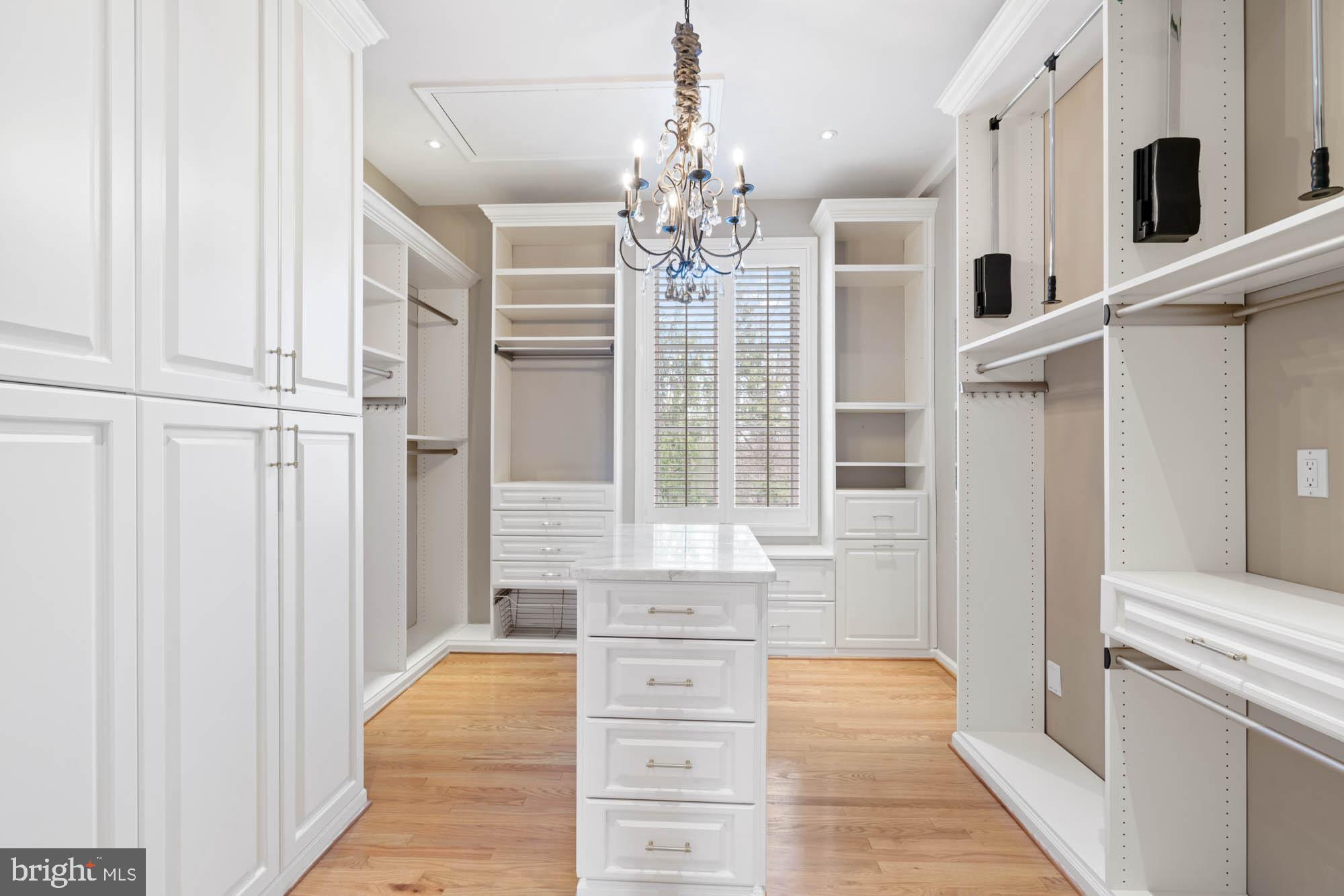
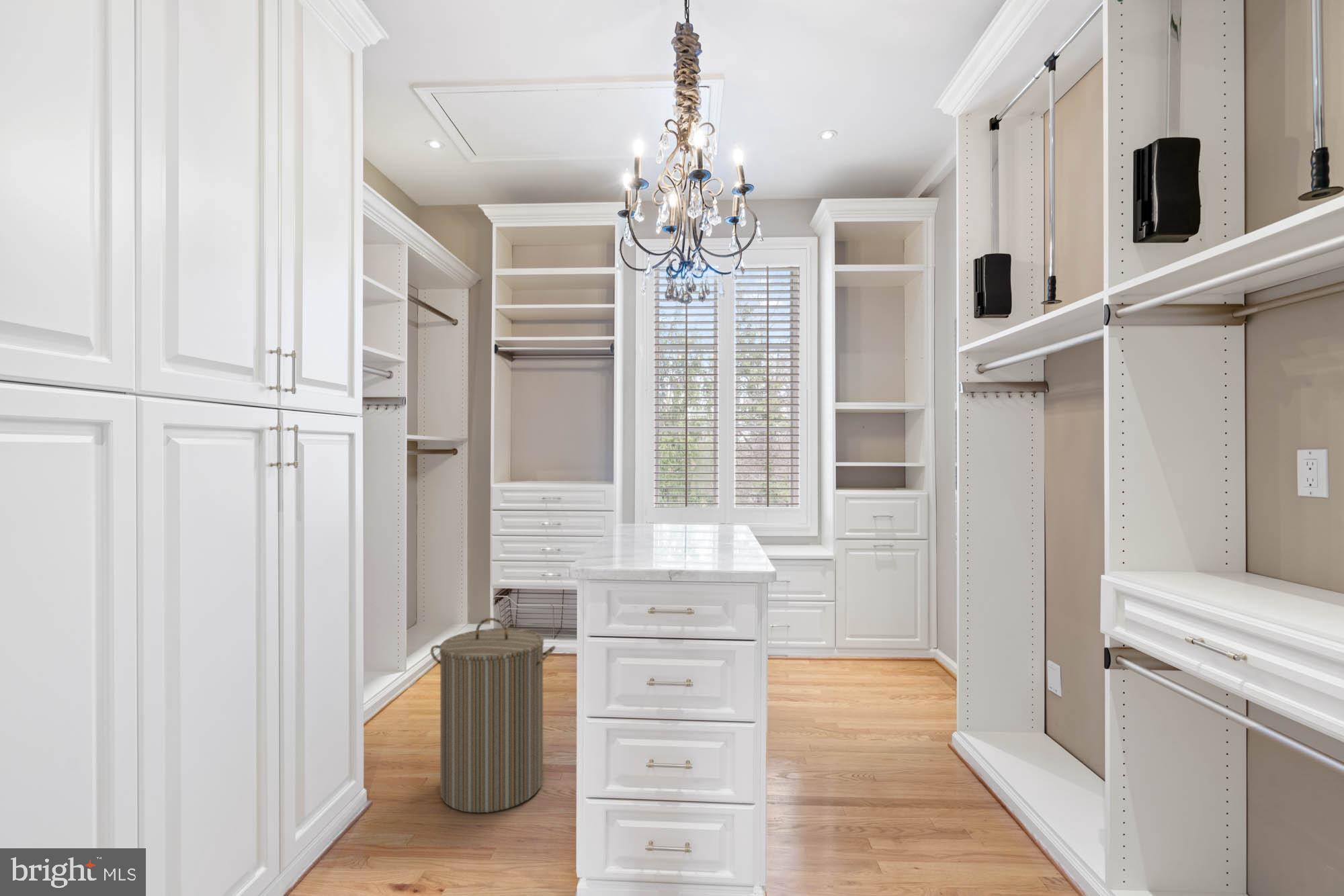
+ laundry hamper [429,617,556,813]
